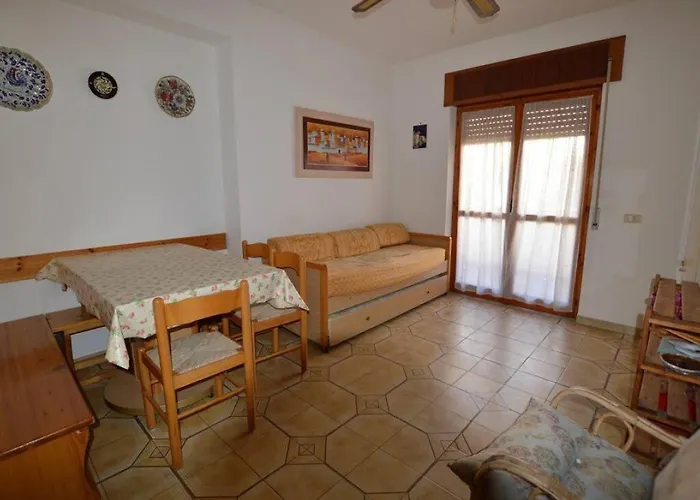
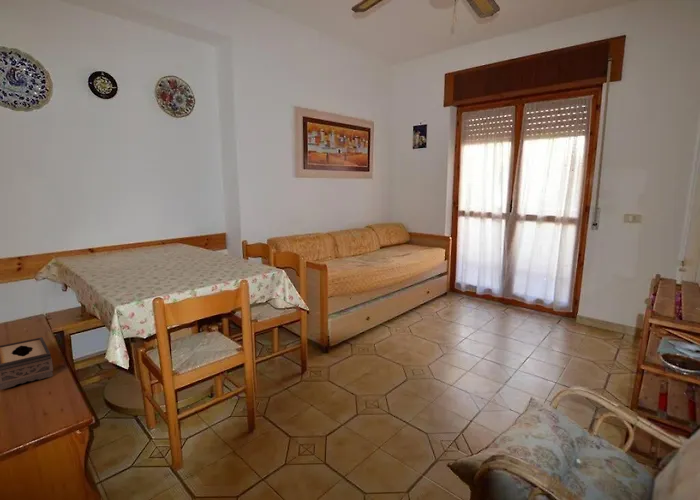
+ tissue box [0,336,54,391]
